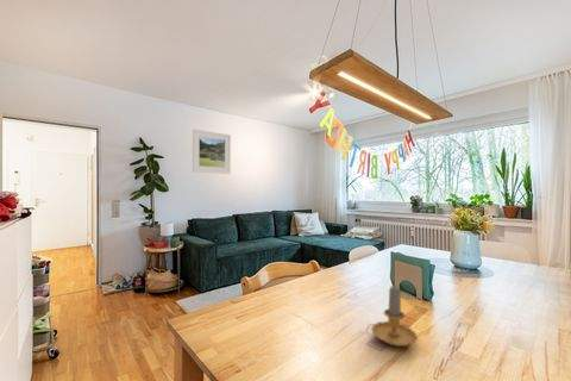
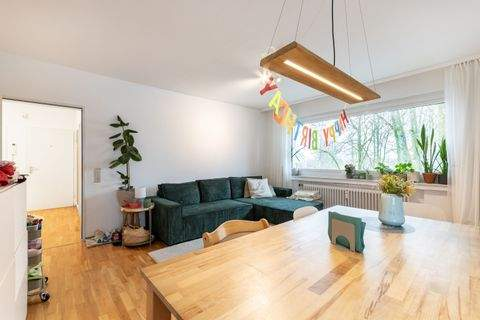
- candle [365,285,419,348]
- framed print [192,129,232,175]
